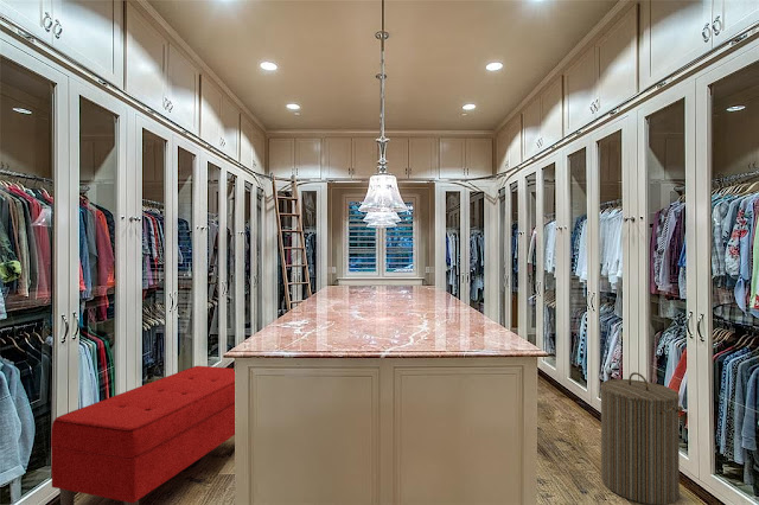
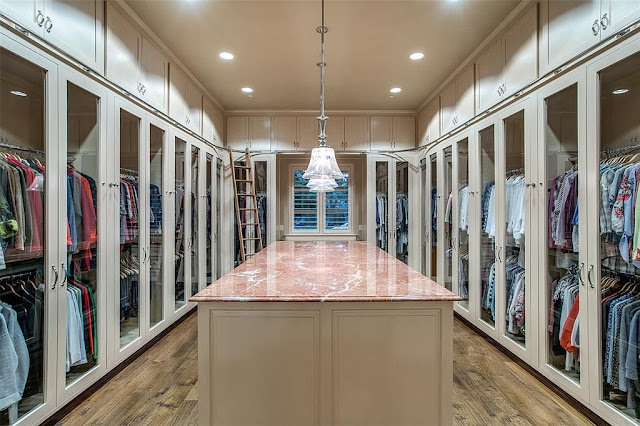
- bench [50,365,236,505]
- laundry hamper [599,371,684,505]
